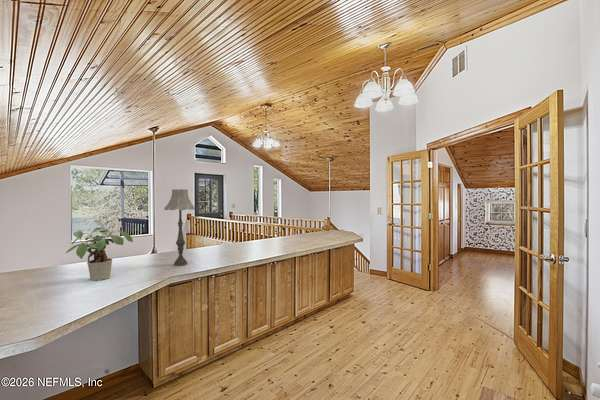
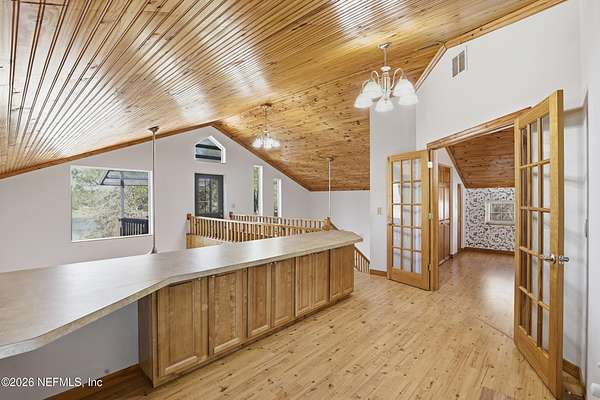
- potted plant [65,227,134,281]
- table lamp [163,188,196,267]
